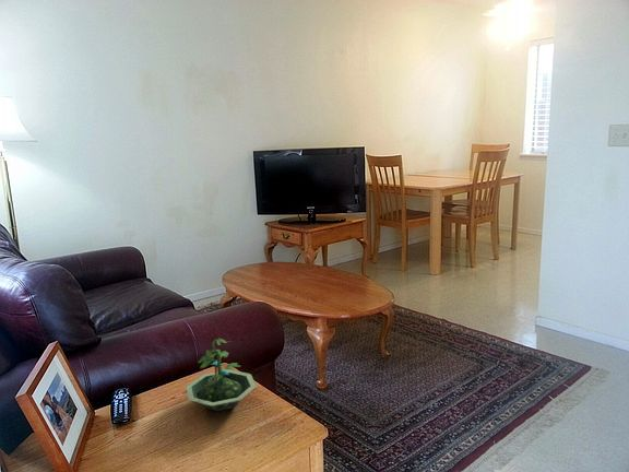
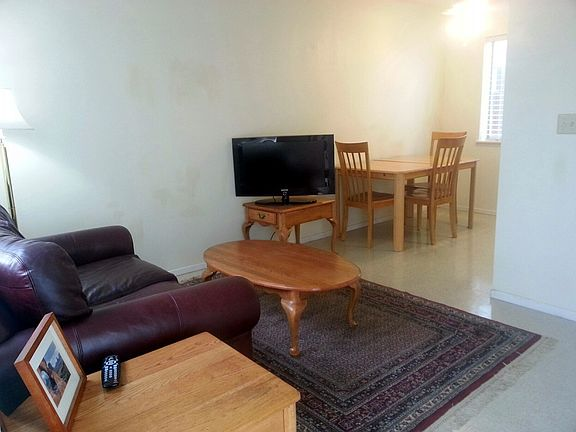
- terrarium [185,338,258,412]
